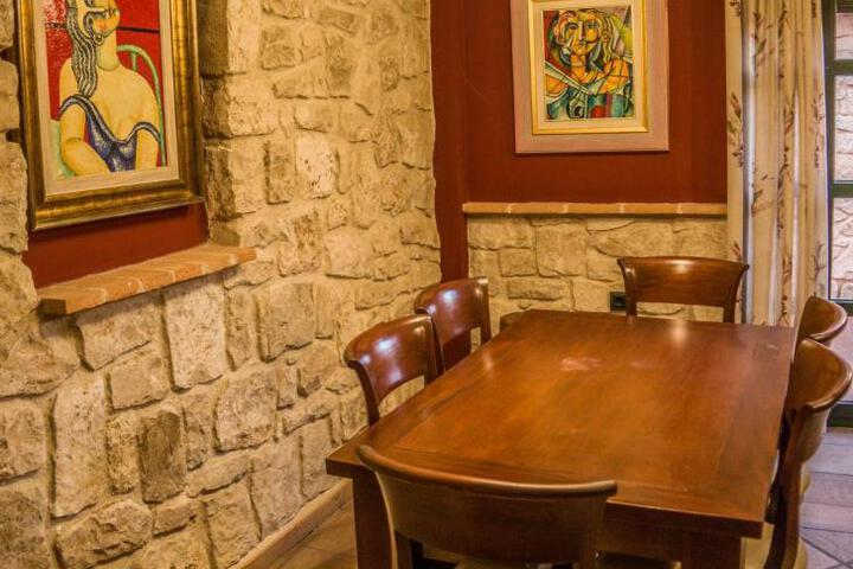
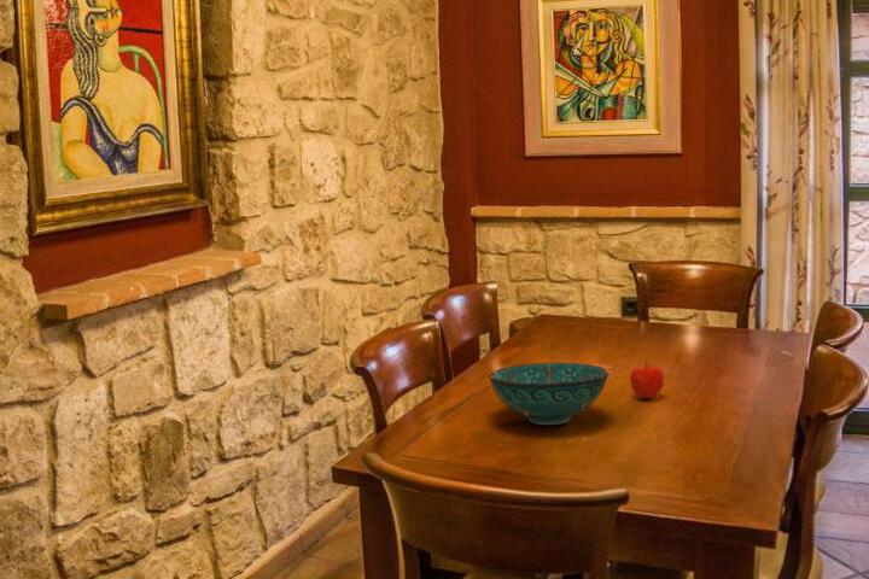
+ fruit [629,361,665,399]
+ decorative bowl [488,362,610,426]
